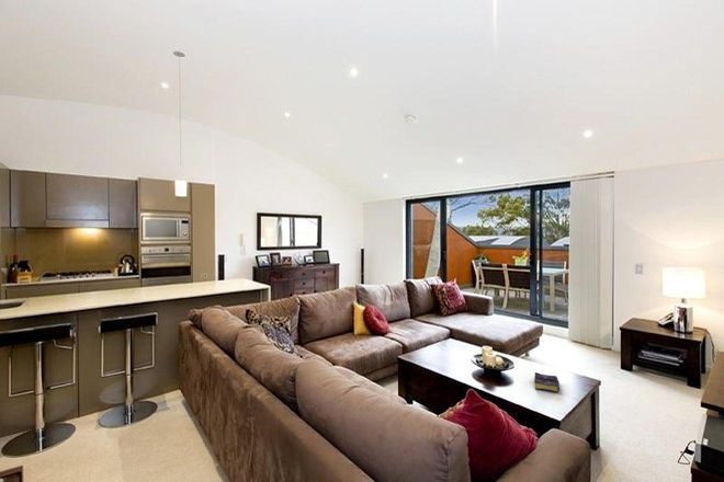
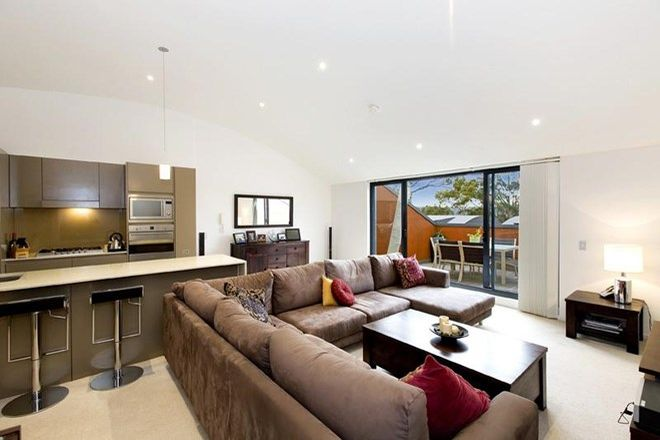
- book [533,371,561,393]
